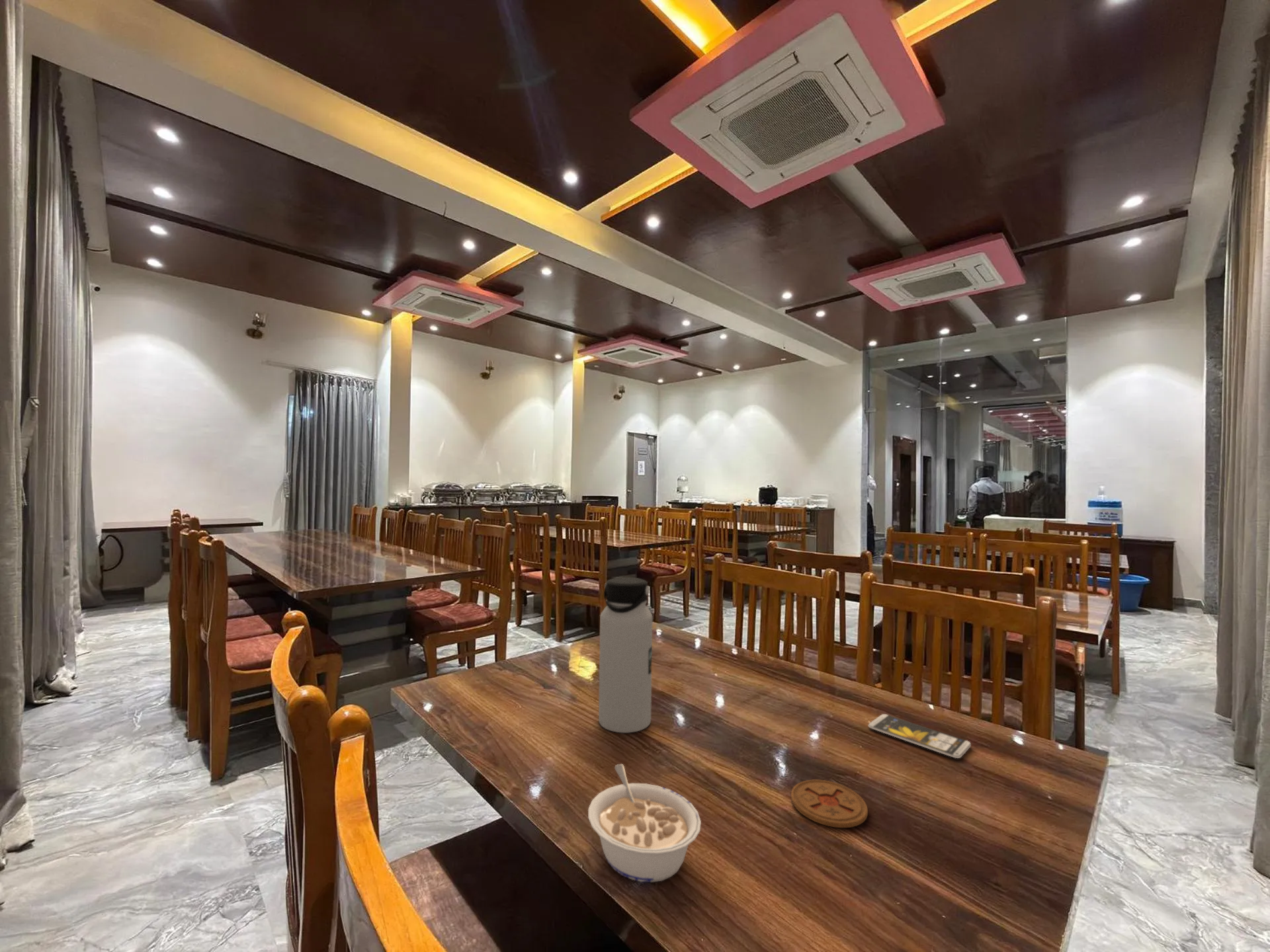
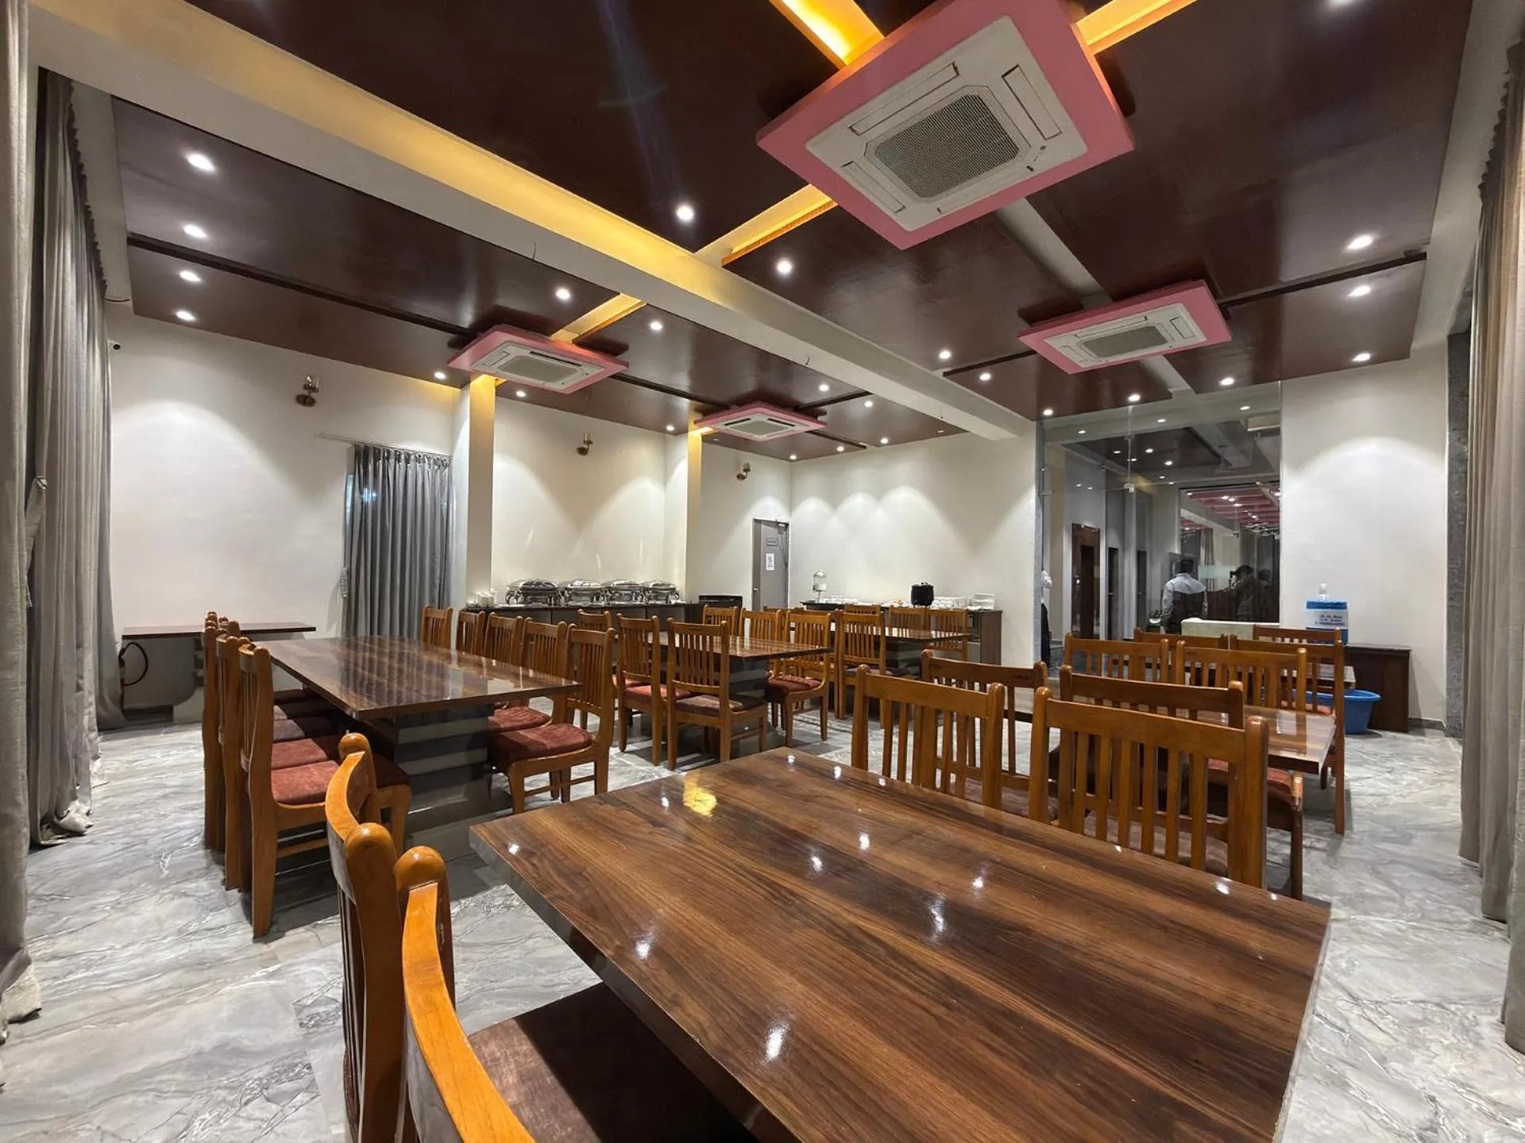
- water bottle [598,576,653,733]
- smartphone [868,713,972,759]
- legume [587,764,702,883]
- coaster [790,779,868,828]
